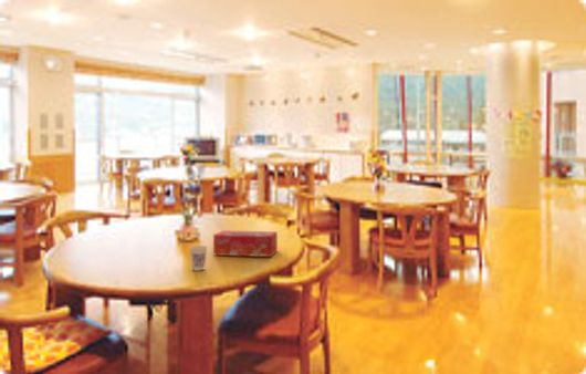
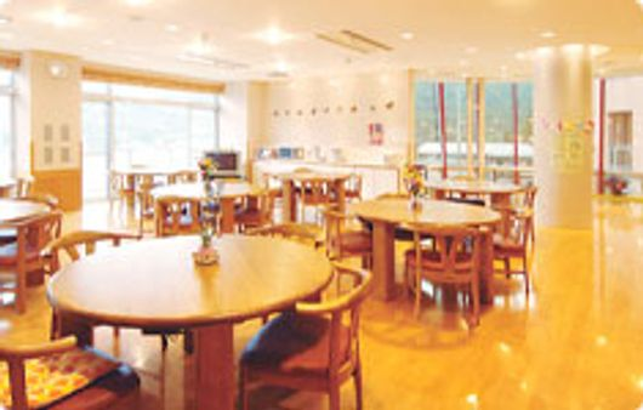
- cup [188,245,209,272]
- tissue box [212,229,279,258]
